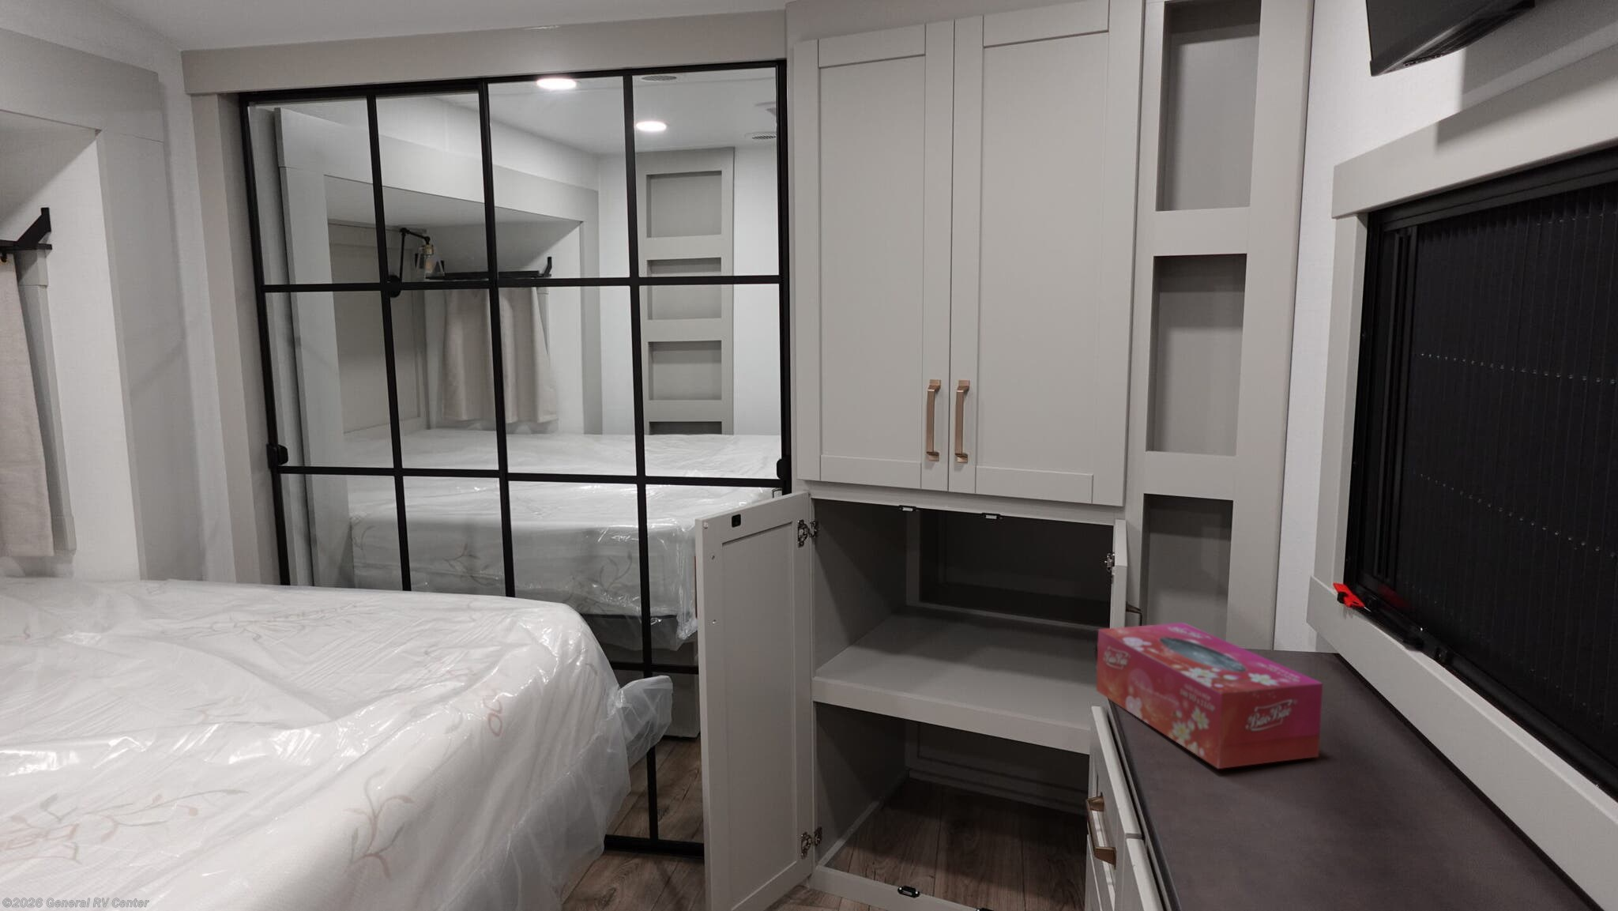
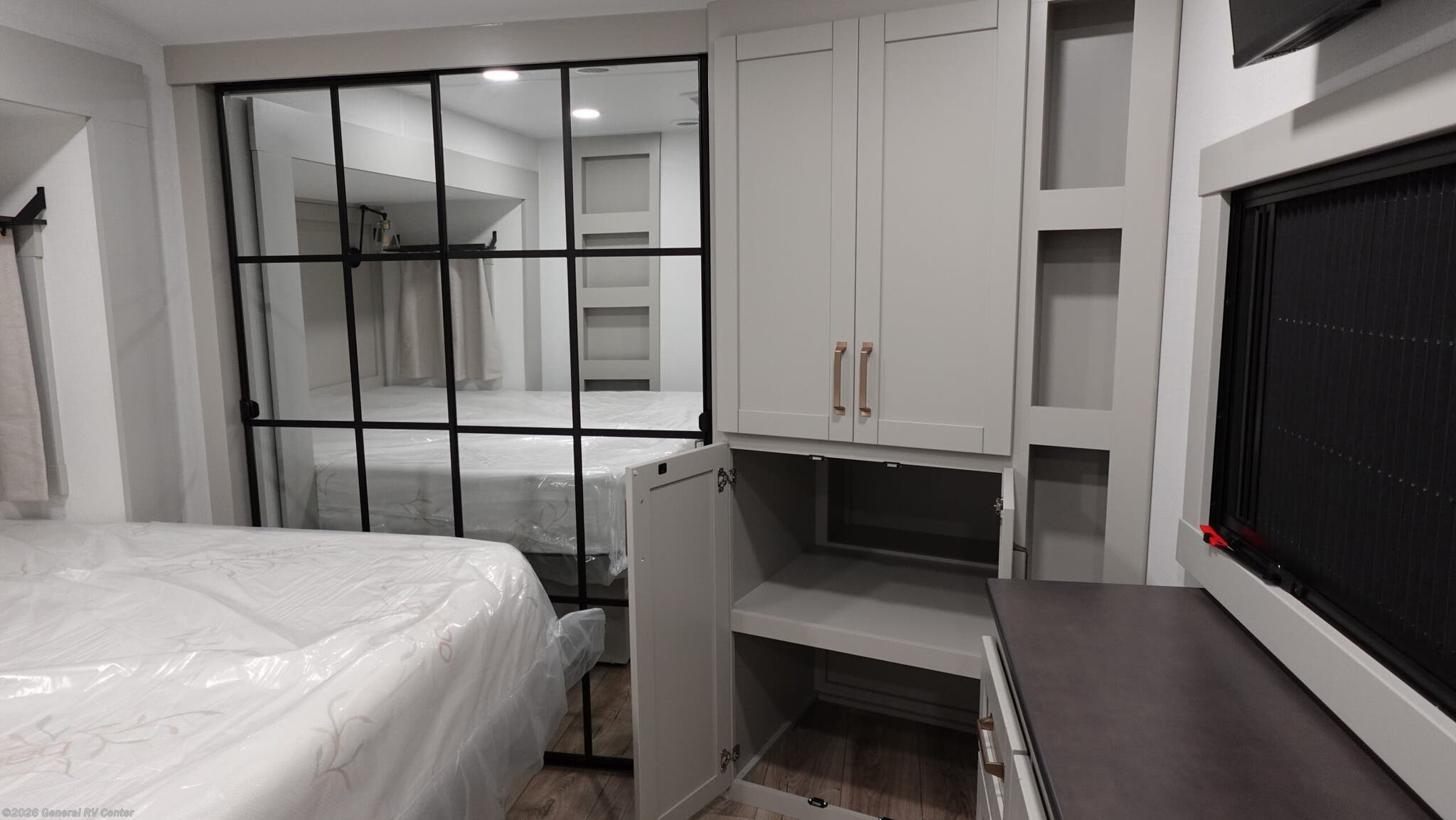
- tissue box [1096,622,1324,770]
